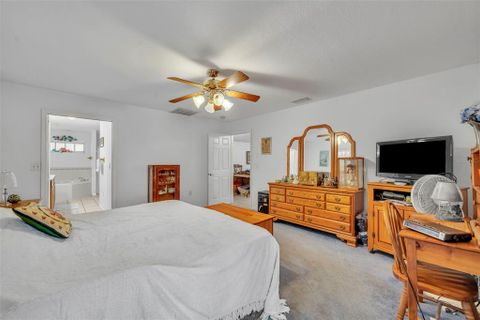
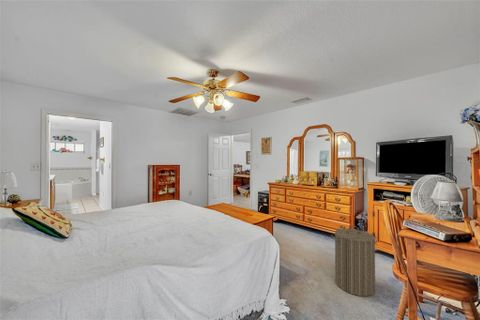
+ laundry hamper [330,225,379,297]
